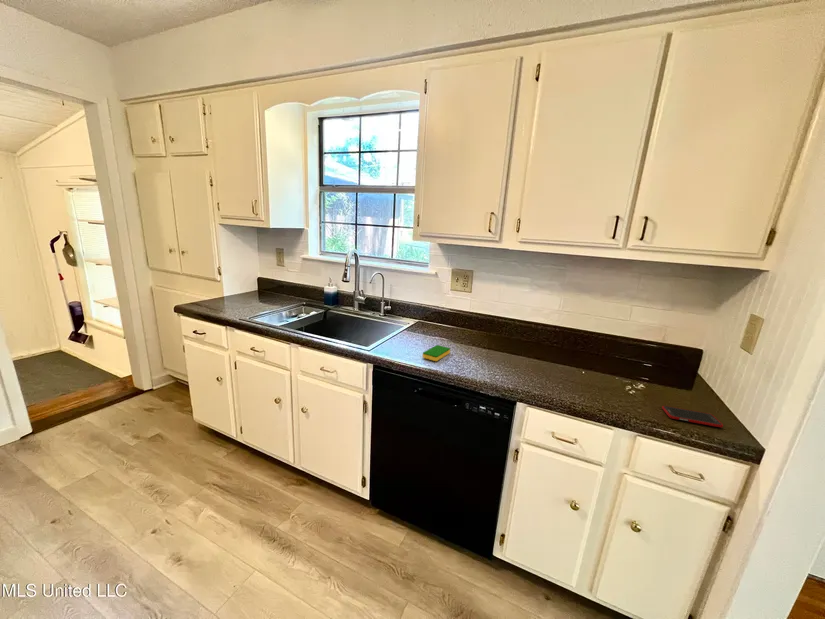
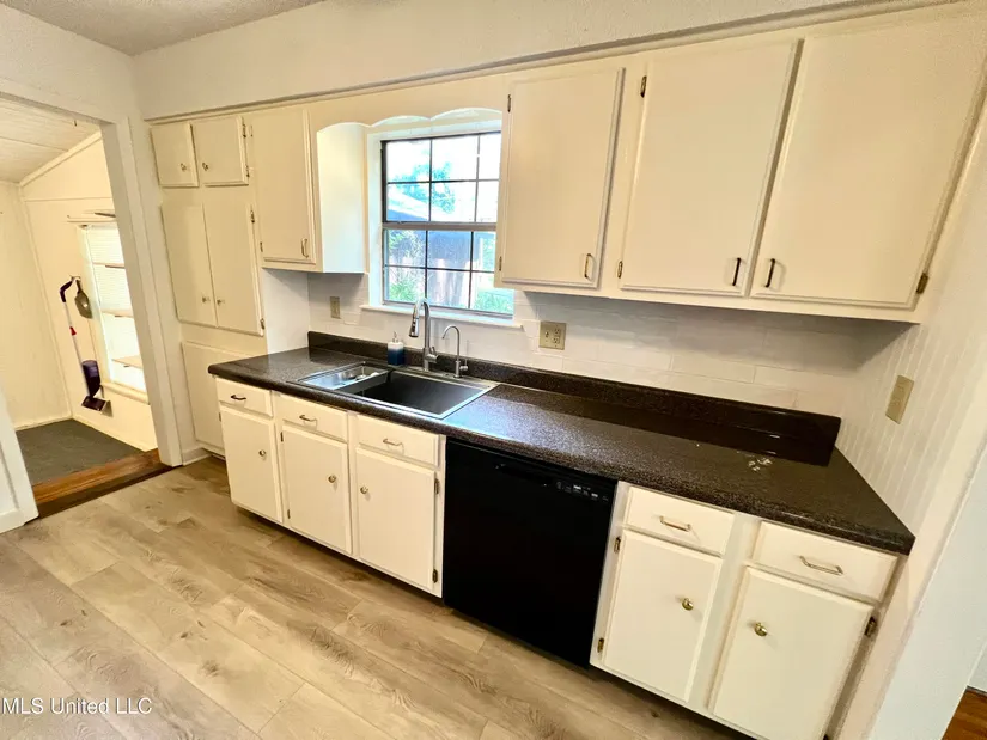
- dish sponge [422,344,451,362]
- cell phone [661,405,724,428]
